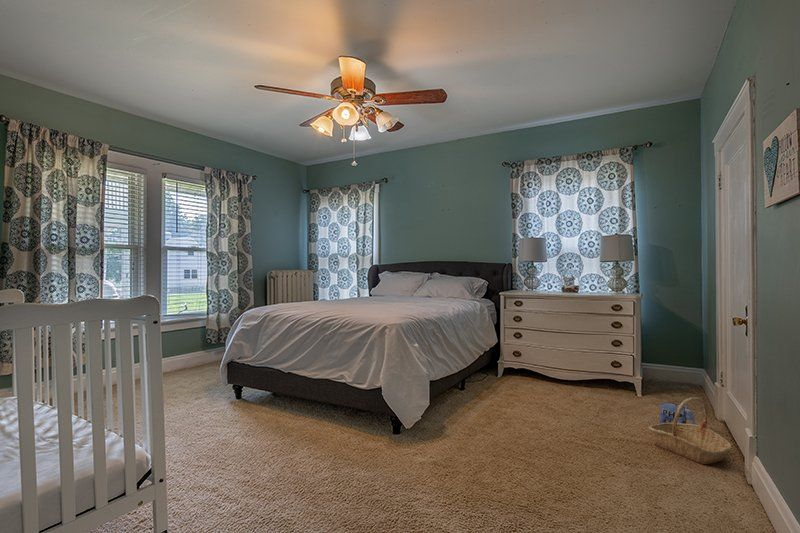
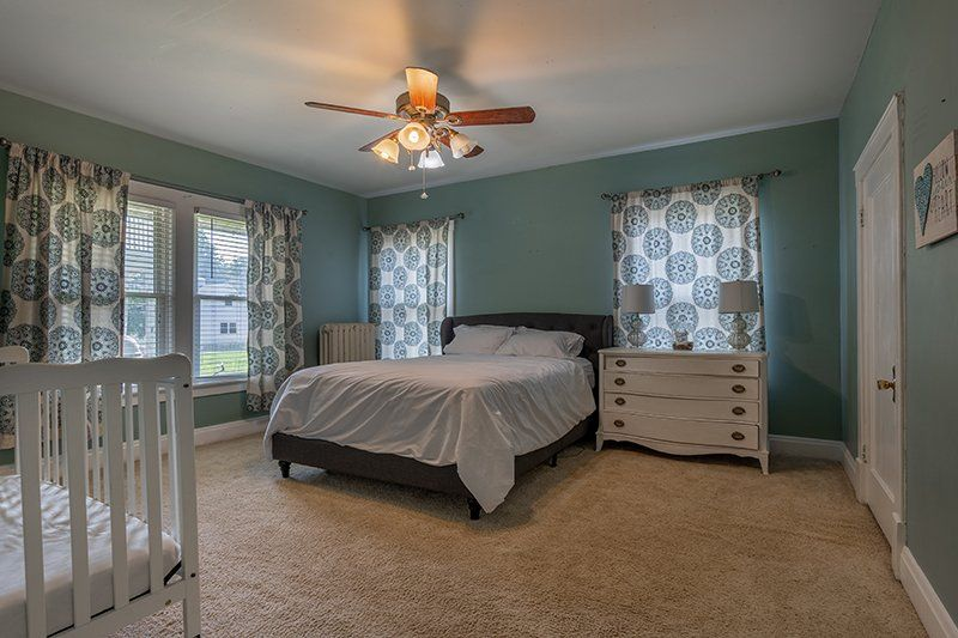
- plush toy [659,402,696,425]
- basket [648,396,733,465]
